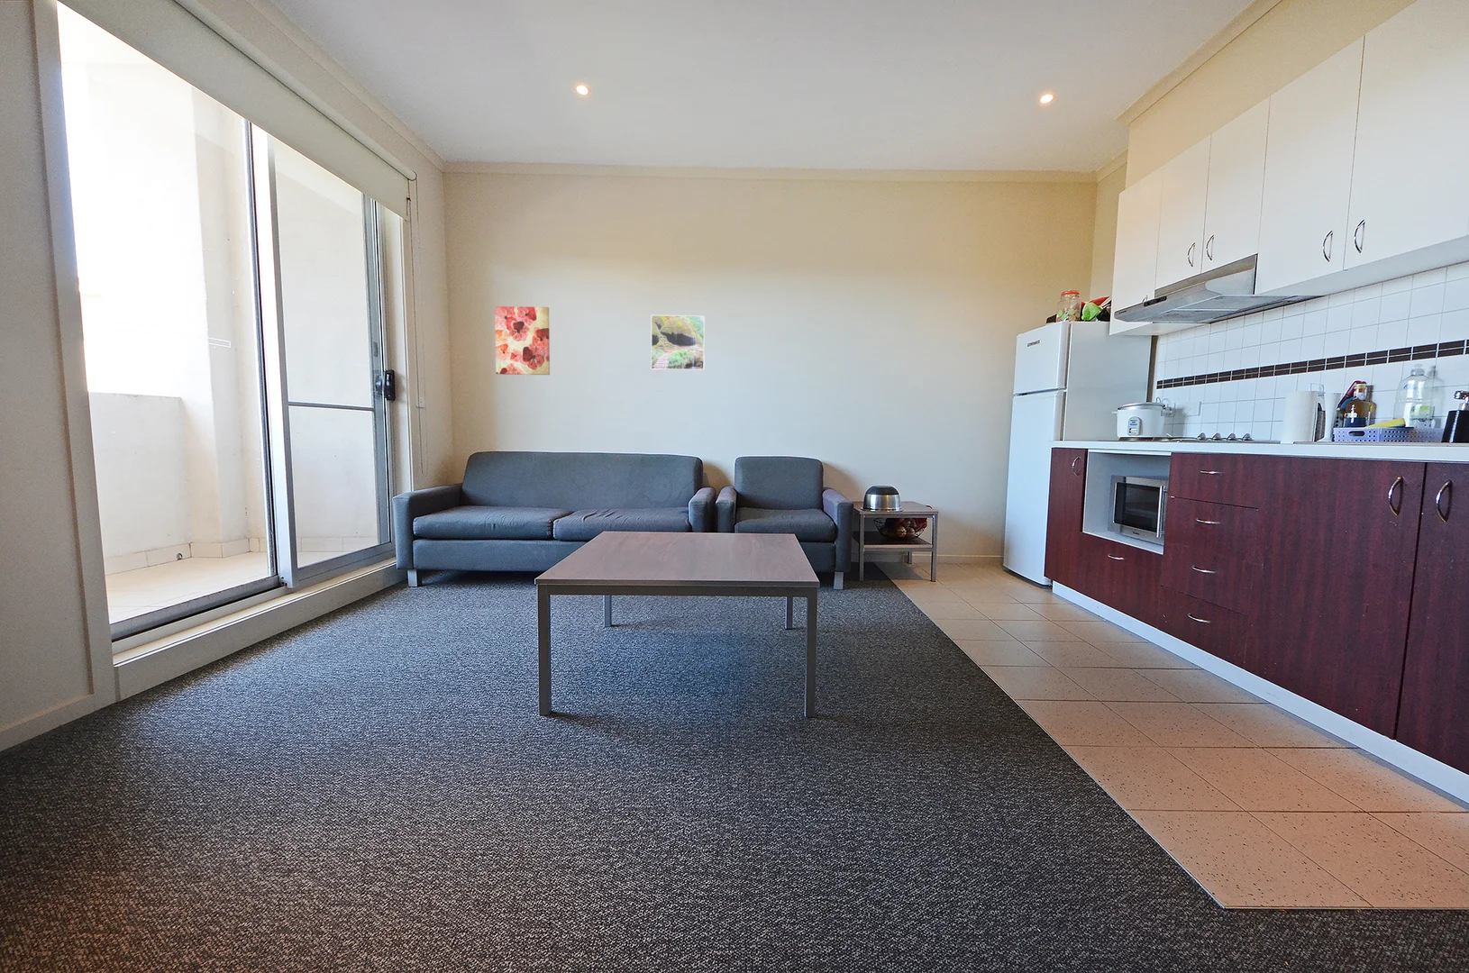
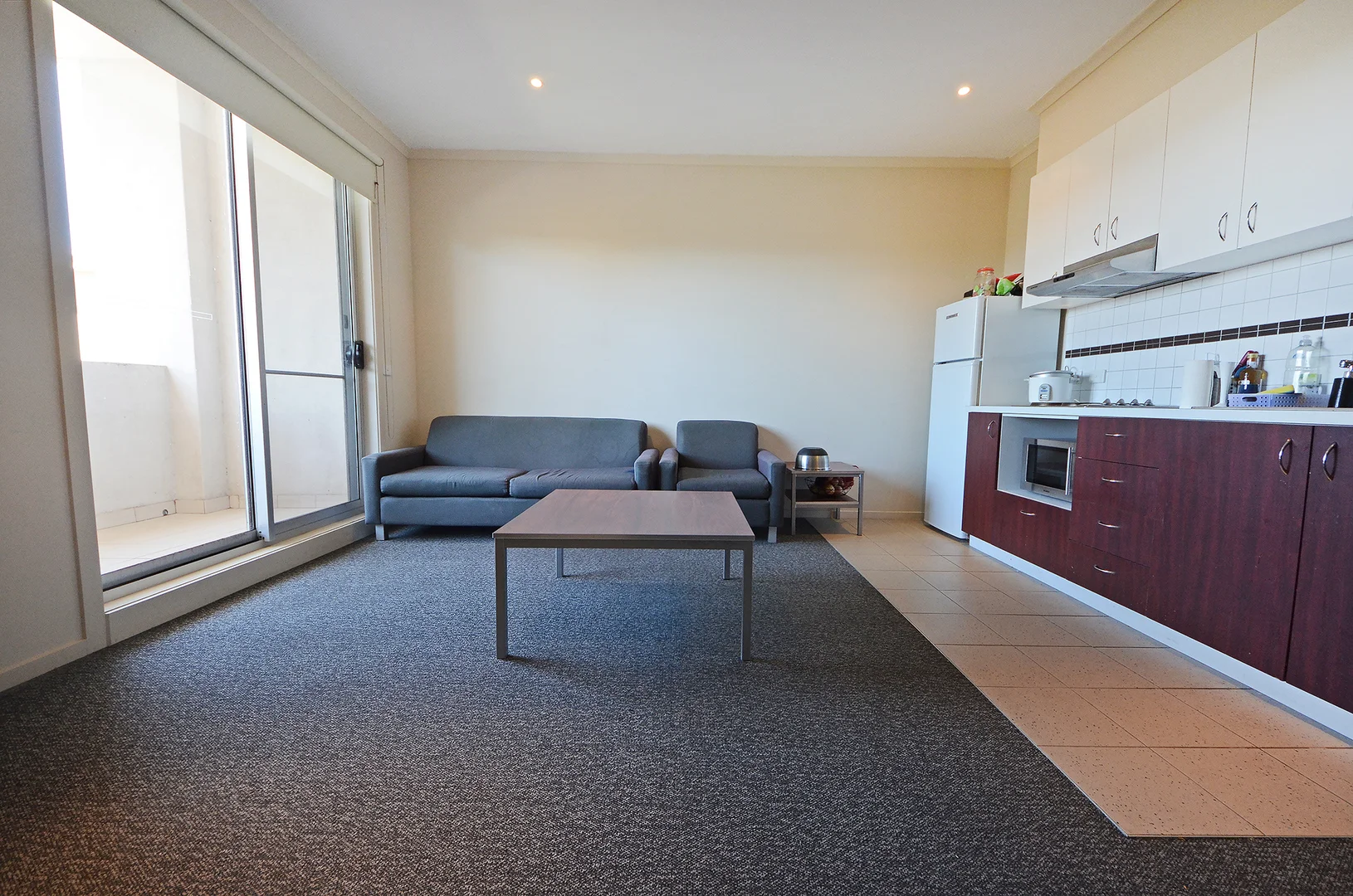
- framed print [649,315,706,371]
- wall art [494,305,550,376]
